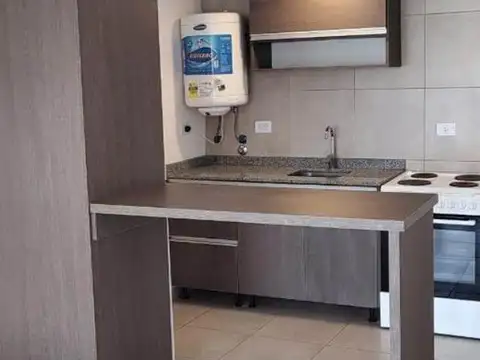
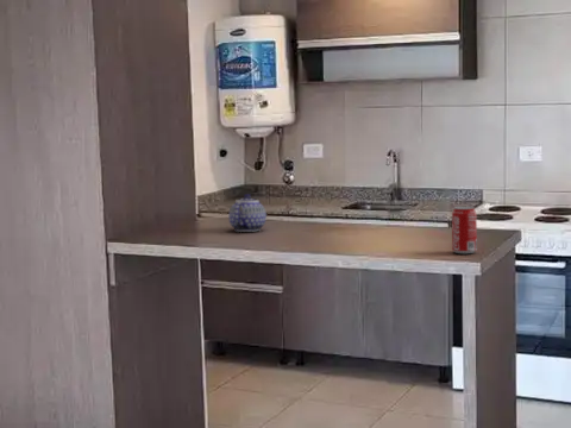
+ beverage can [451,206,478,254]
+ teapot [227,193,268,233]
